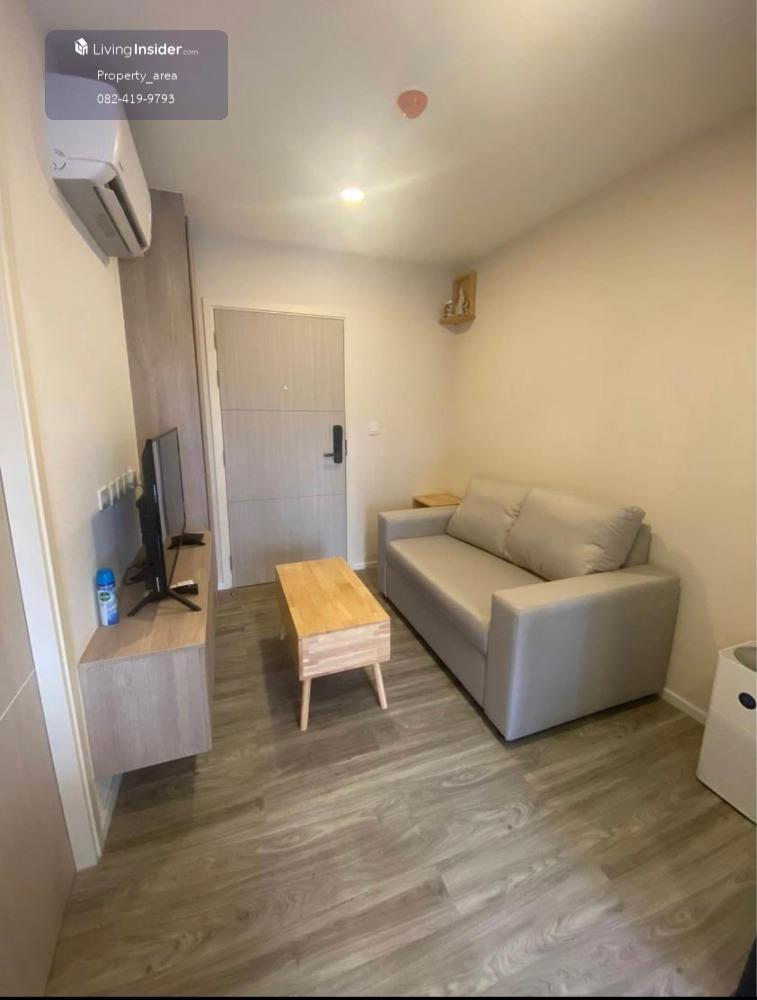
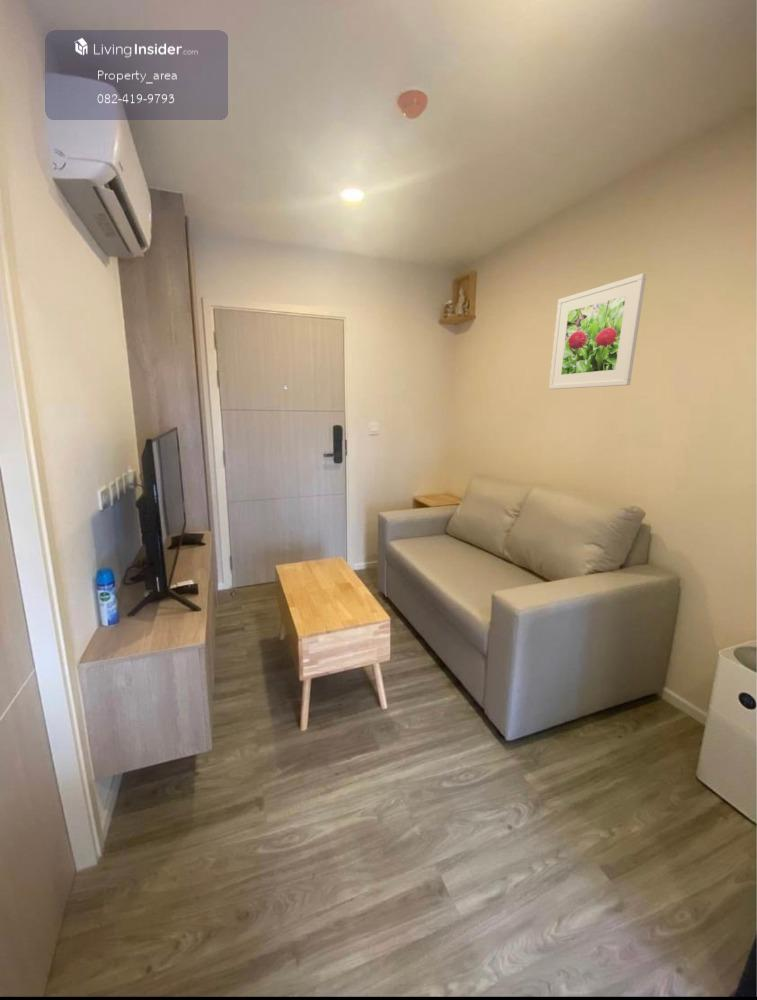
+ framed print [548,272,647,390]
